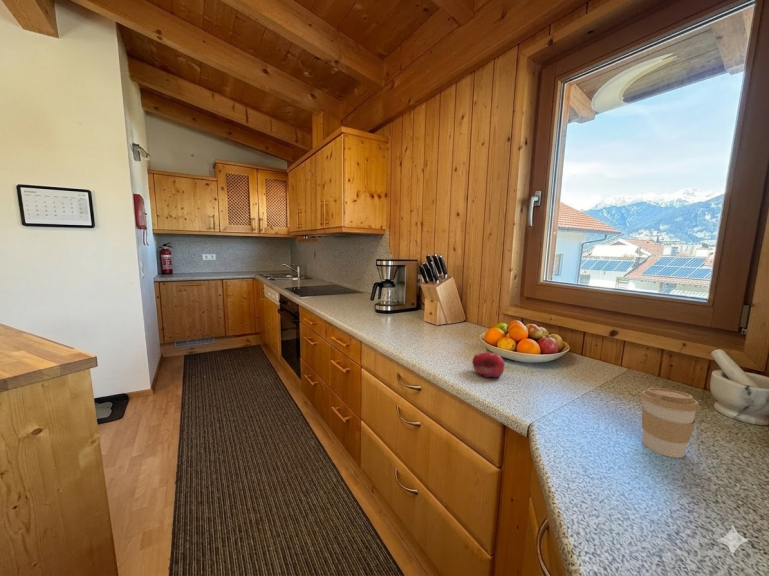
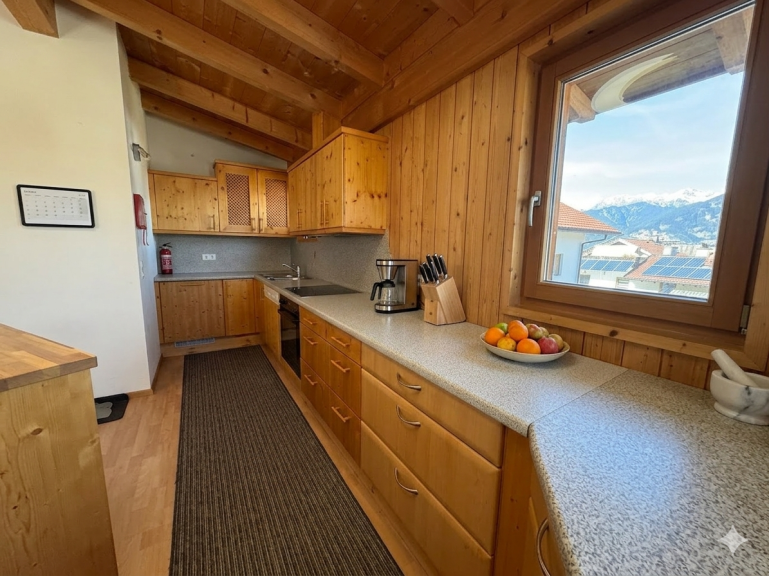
- fruit [472,351,505,378]
- coffee cup [640,387,700,459]
